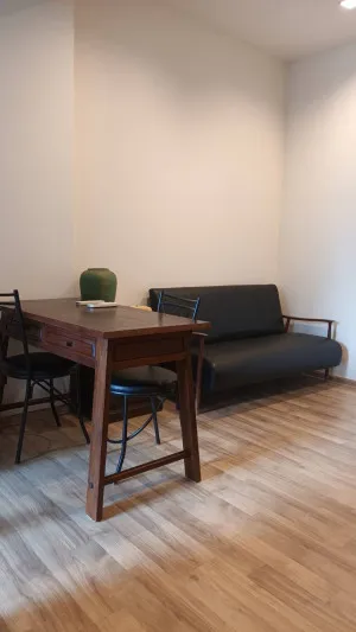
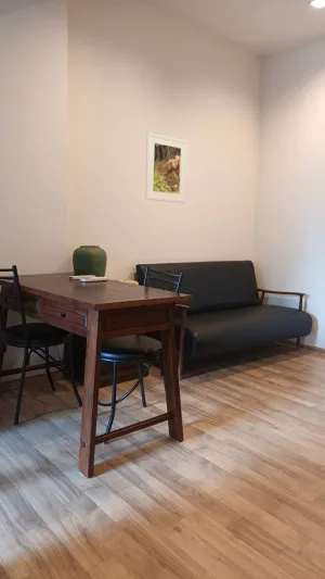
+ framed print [144,131,188,204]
